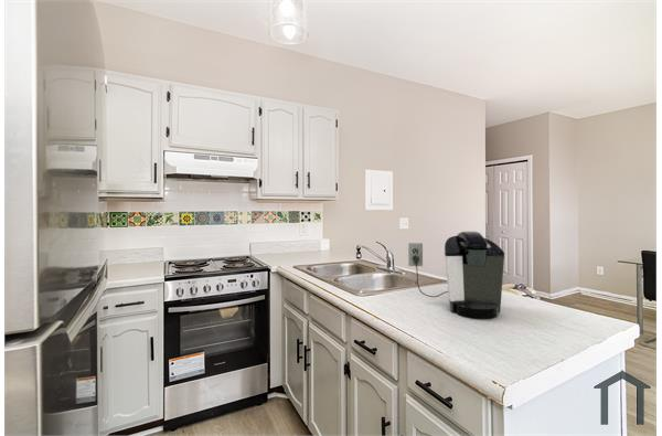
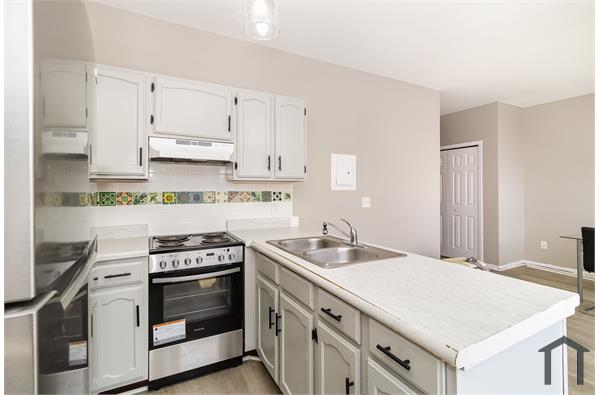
- coffee maker [407,231,505,319]
